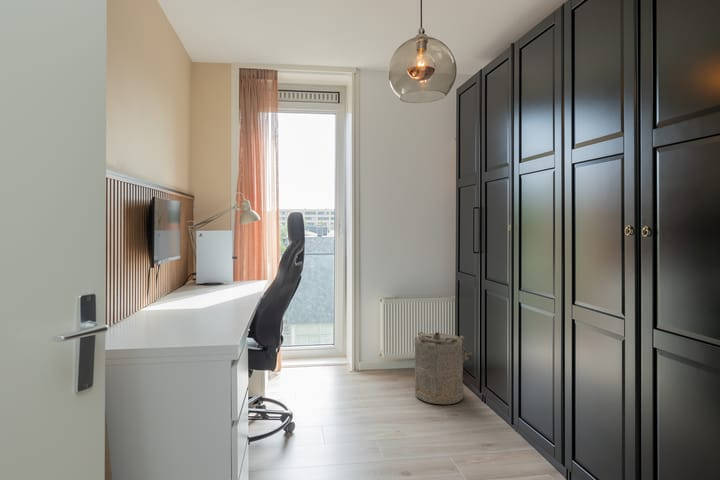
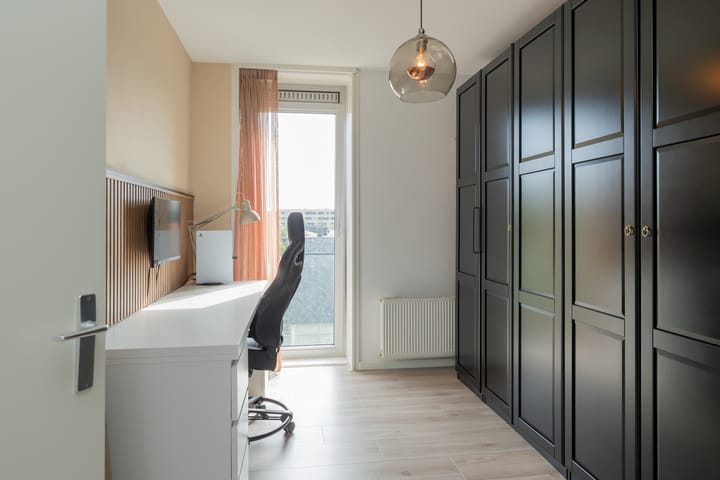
- laundry hamper [413,331,473,405]
